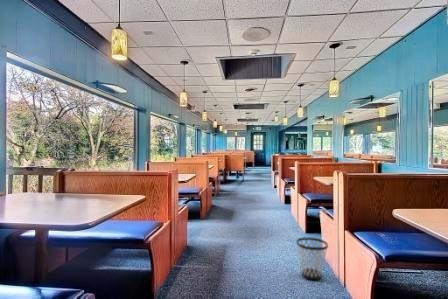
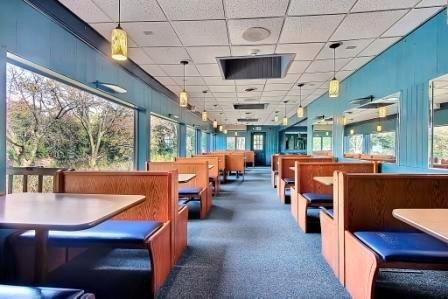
- wastebasket [295,237,329,281]
